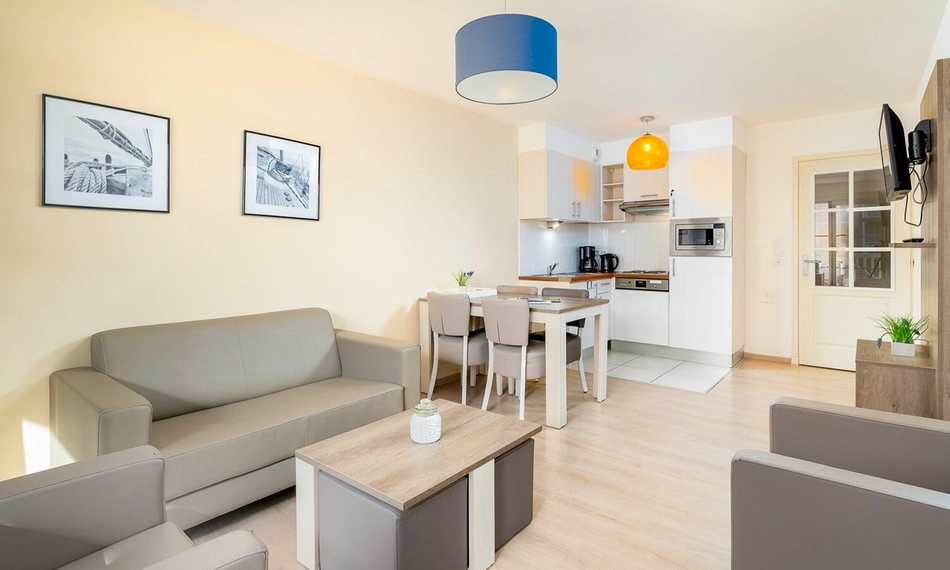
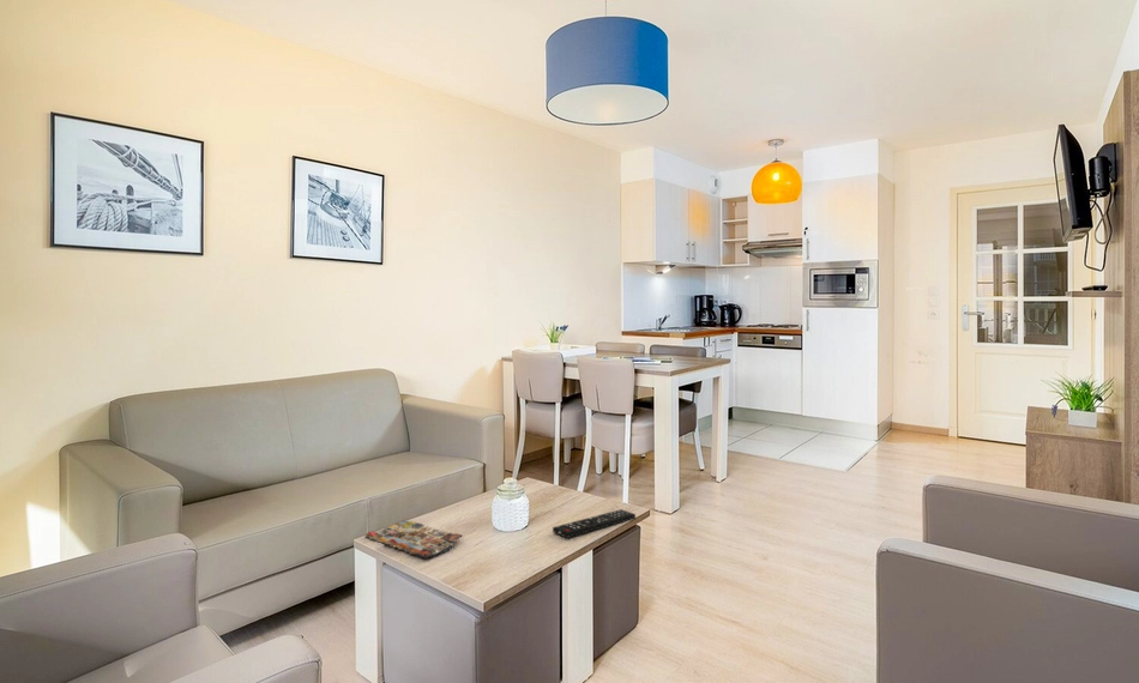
+ remote control [552,508,637,539]
+ magazine [364,519,464,560]
